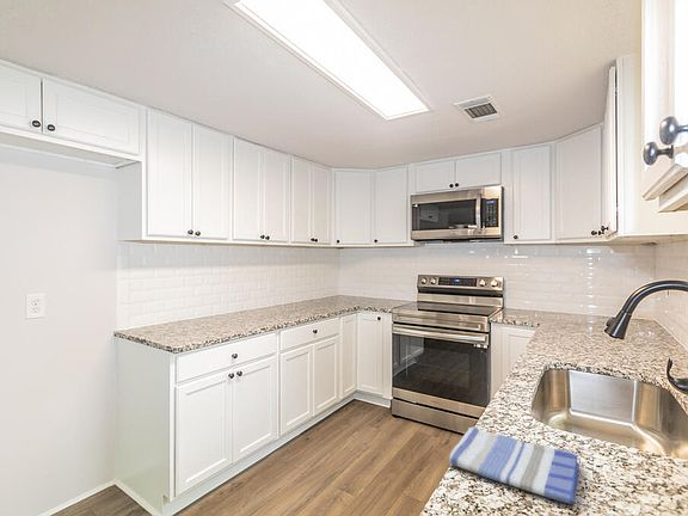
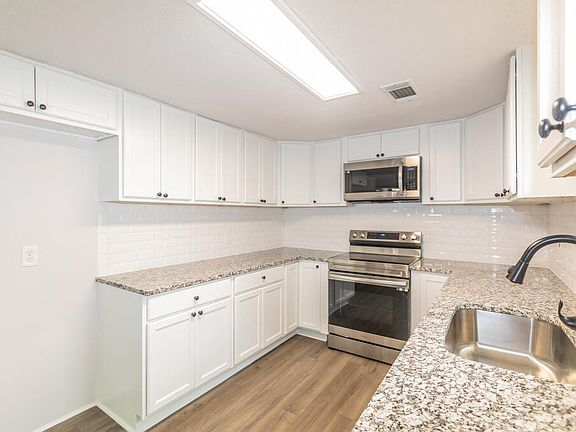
- dish towel [448,425,580,505]
